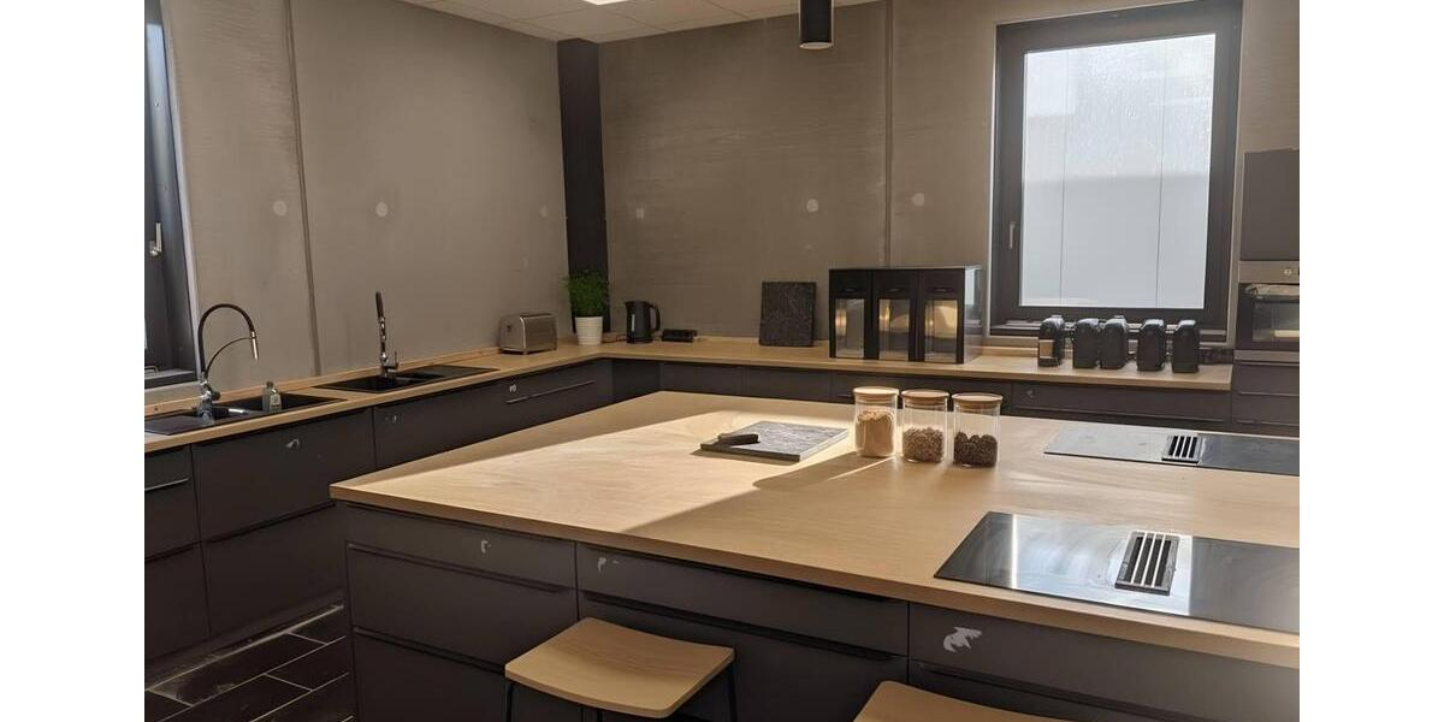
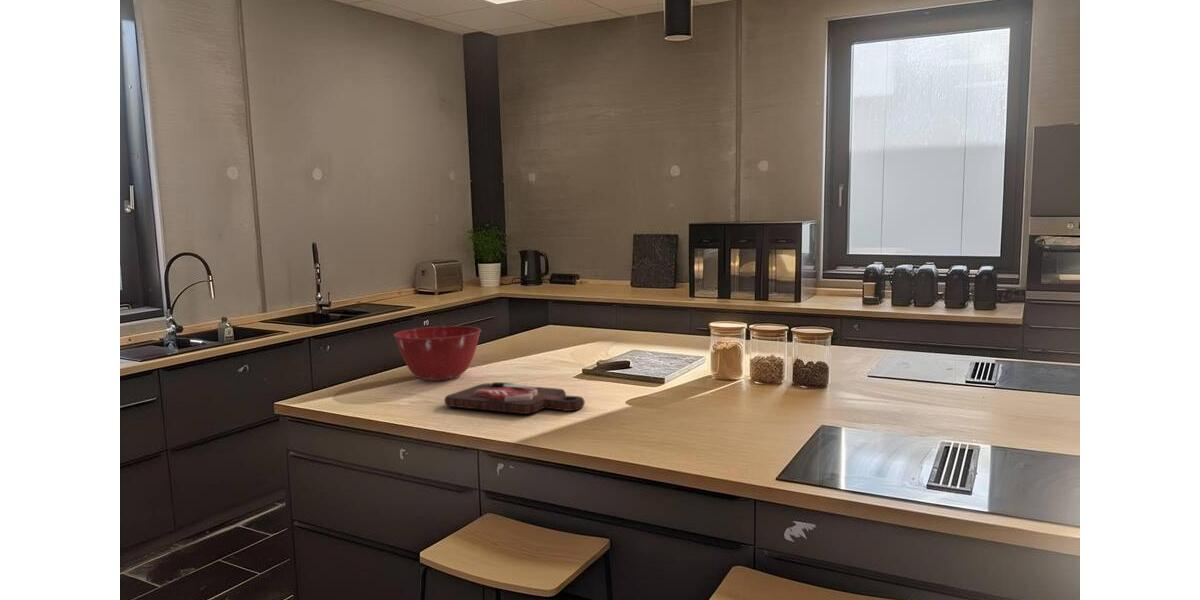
+ mixing bowl [393,325,482,382]
+ cutting board [443,381,586,415]
